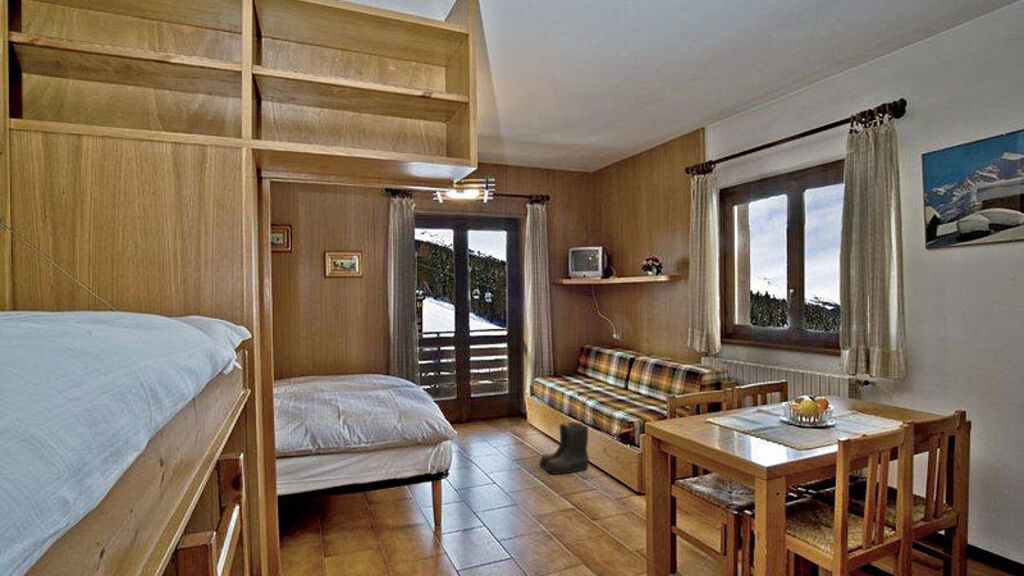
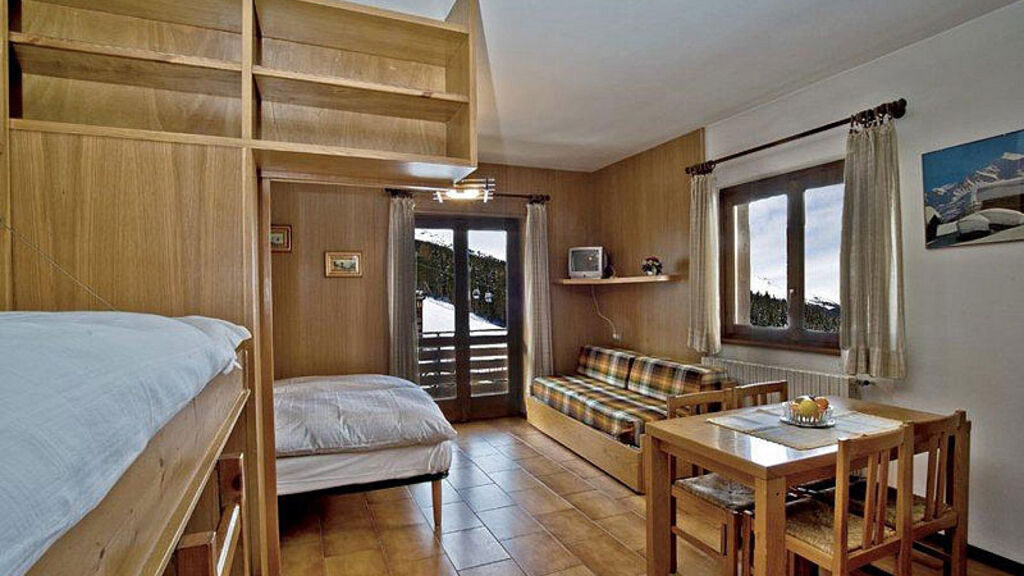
- boots [538,421,590,475]
